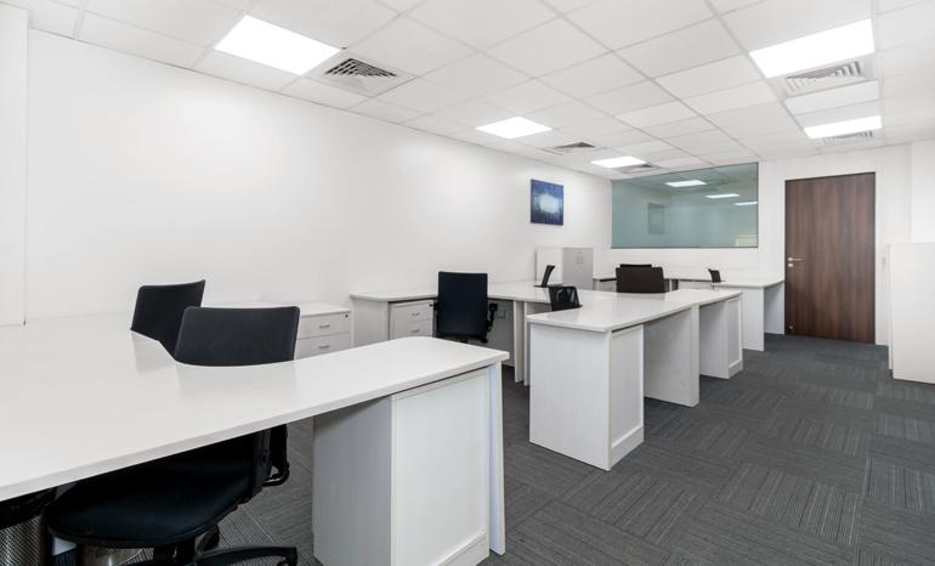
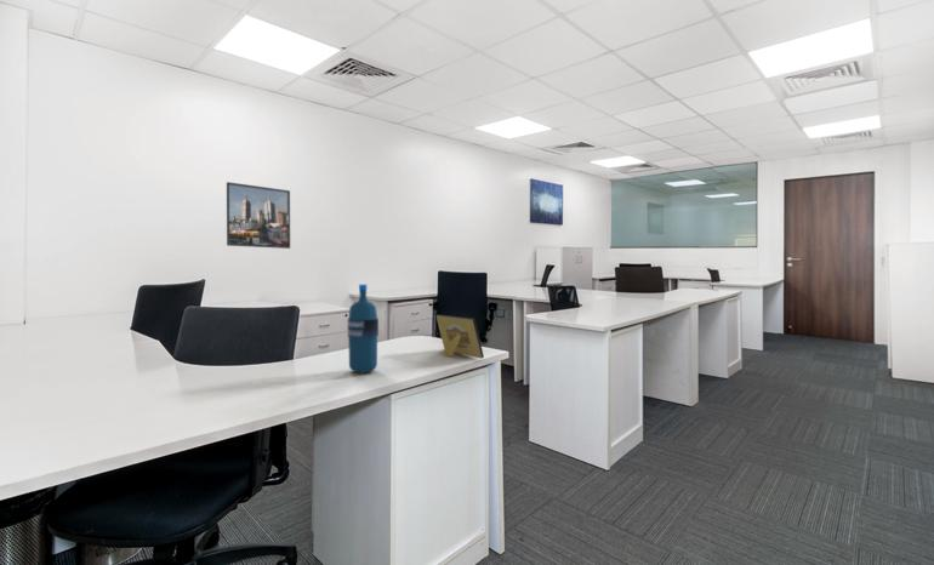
+ picture frame [435,314,485,360]
+ water bottle [347,284,380,373]
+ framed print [226,181,291,250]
